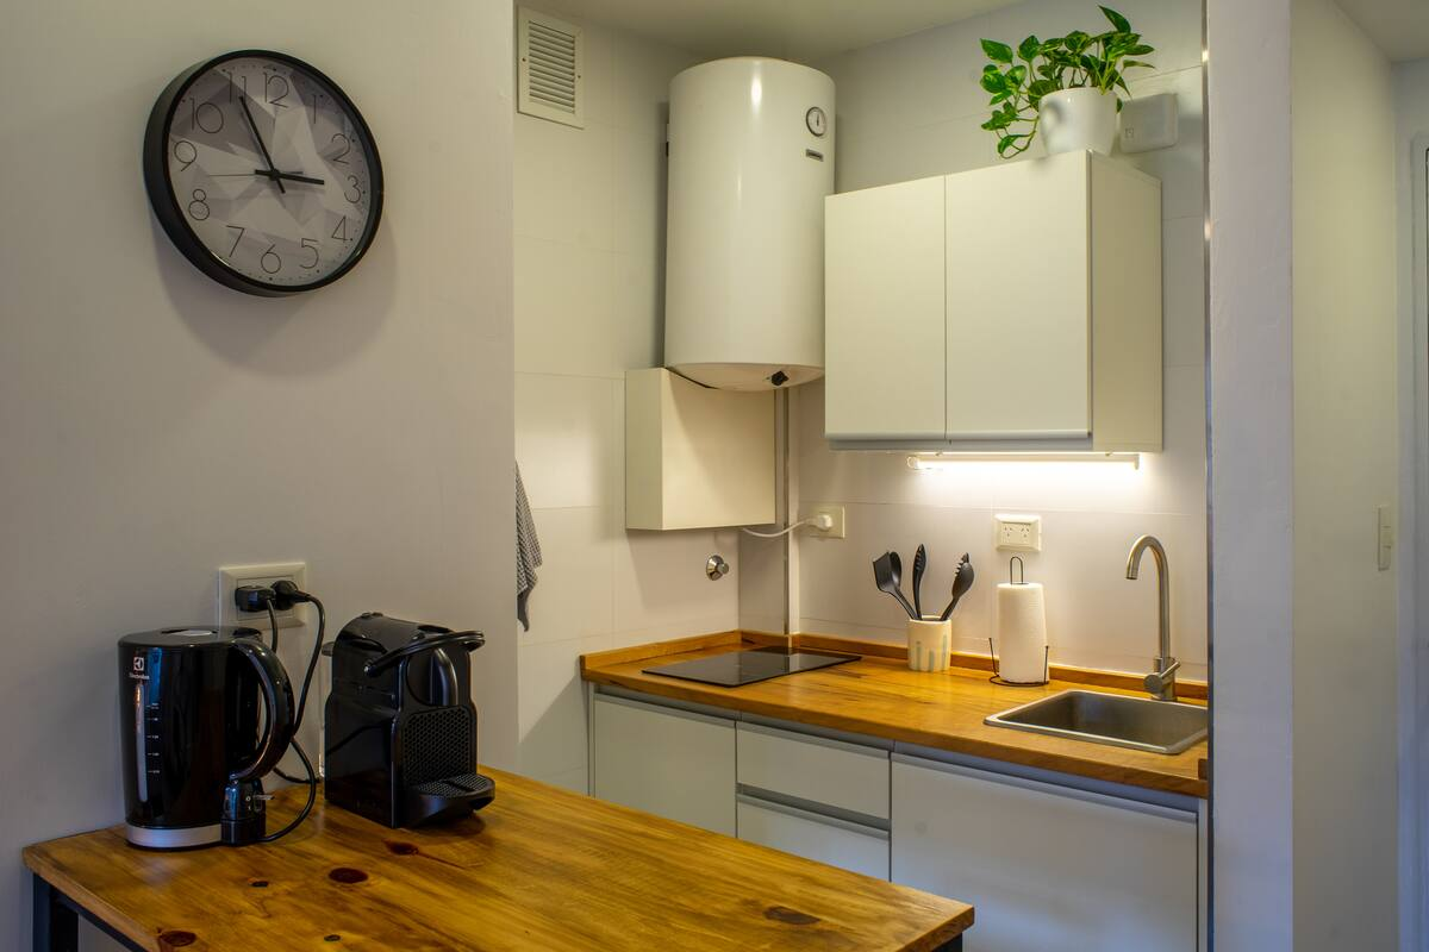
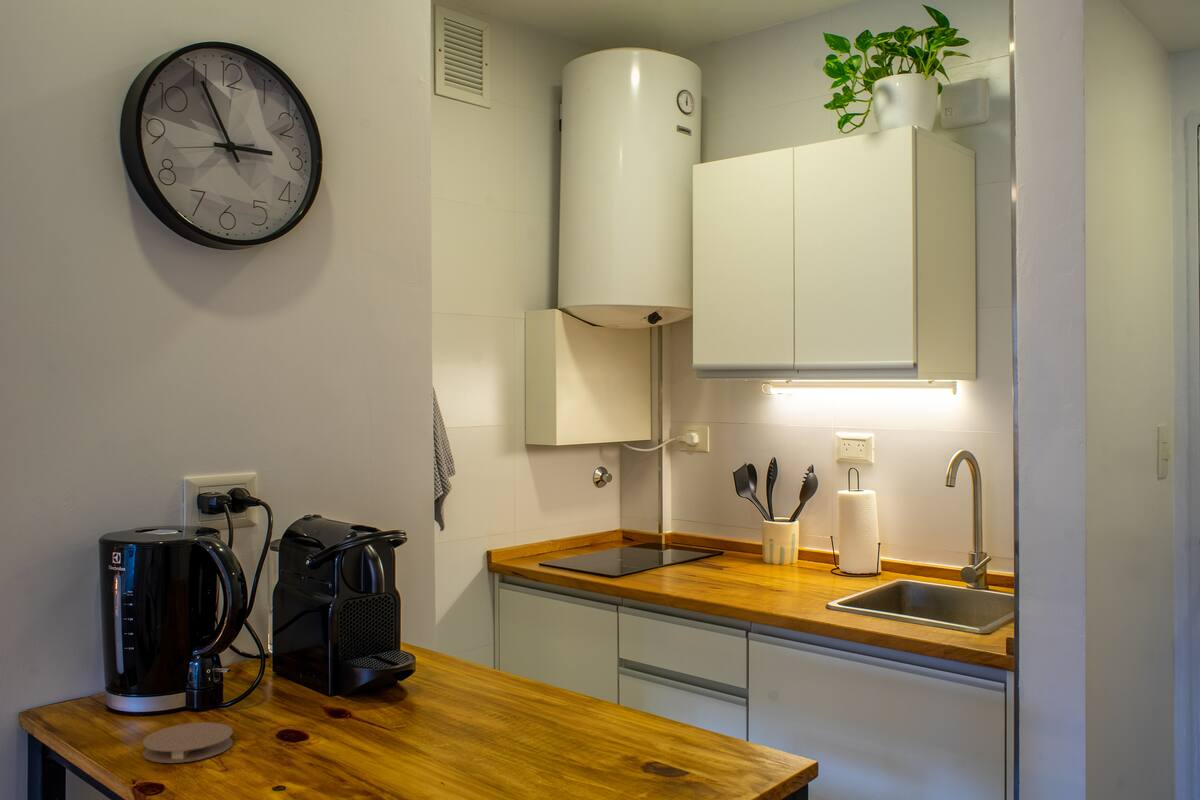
+ coaster [142,721,234,764]
